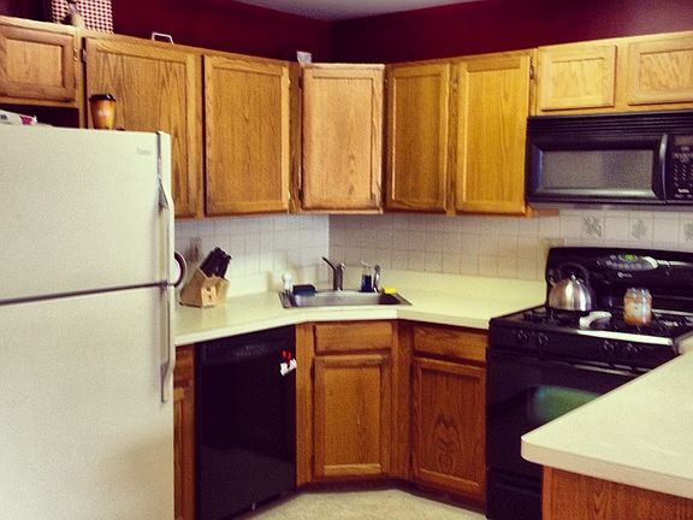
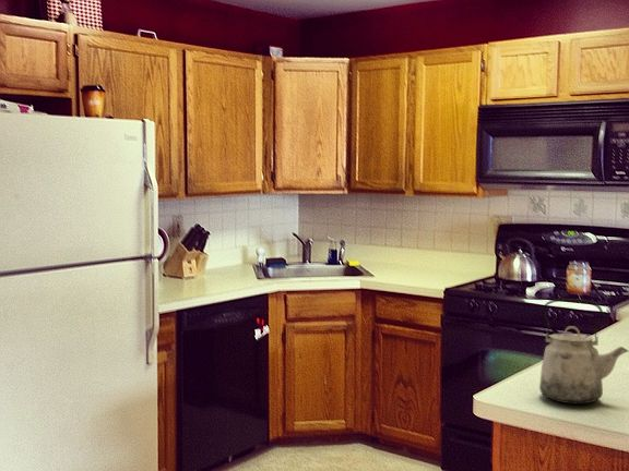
+ kettle [538,298,629,406]
